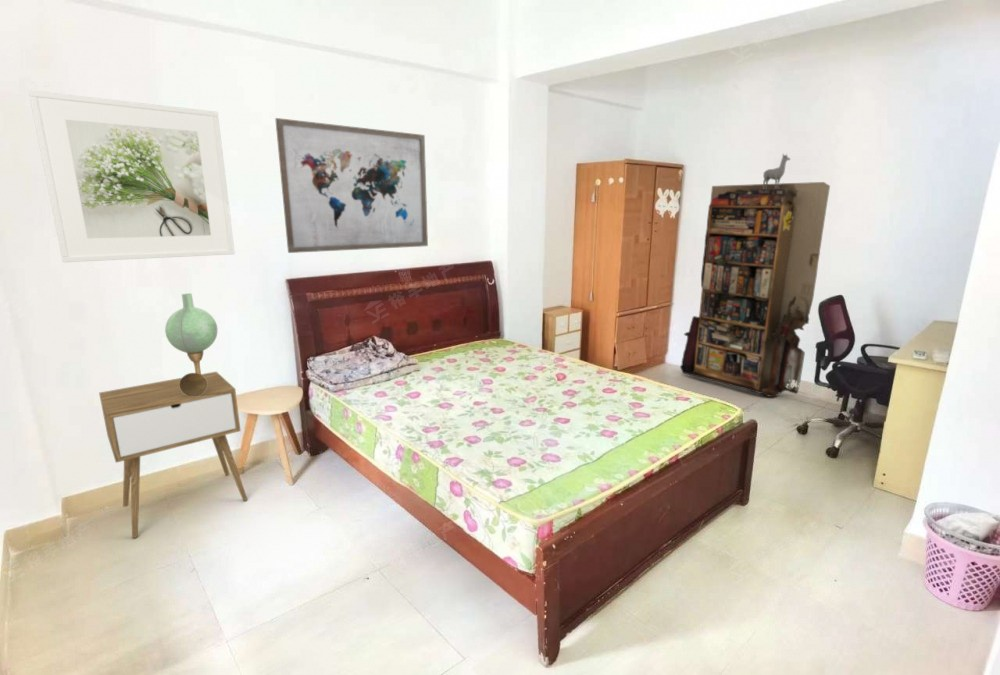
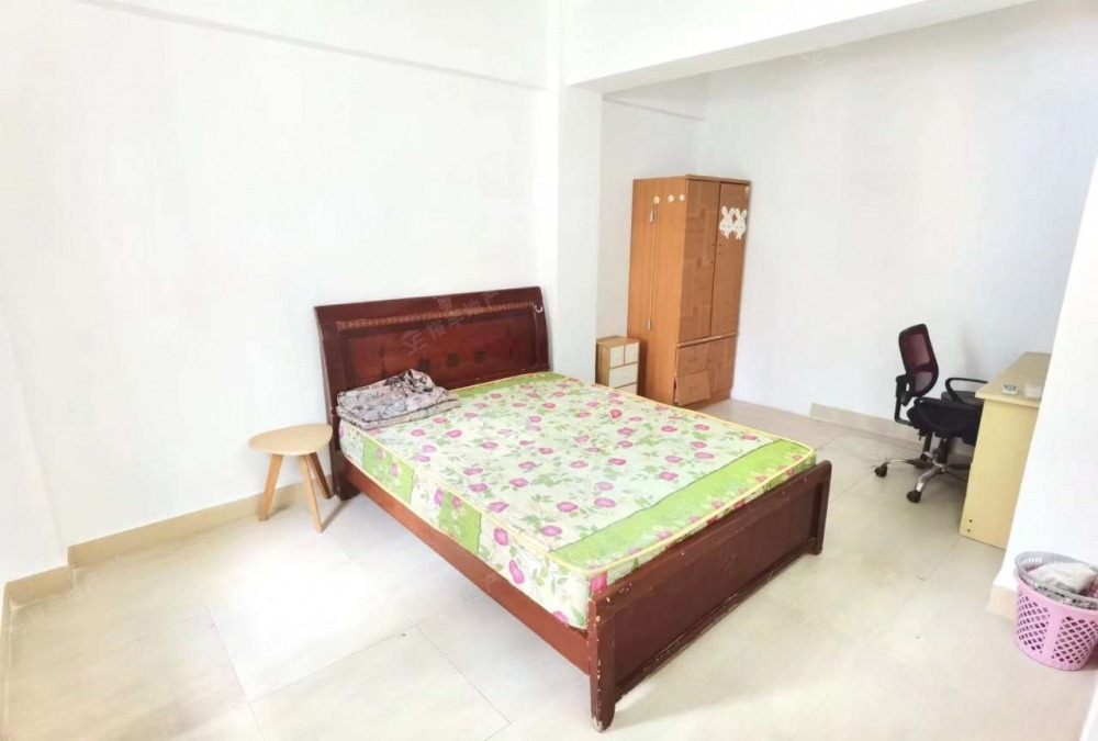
- wall art [274,117,429,254]
- bookshelf [679,153,831,399]
- nightstand [98,371,248,539]
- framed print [27,89,236,263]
- wall lamp [164,293,218,396]
